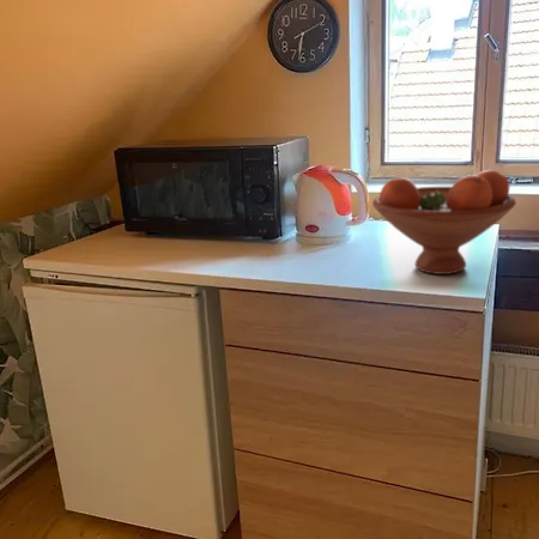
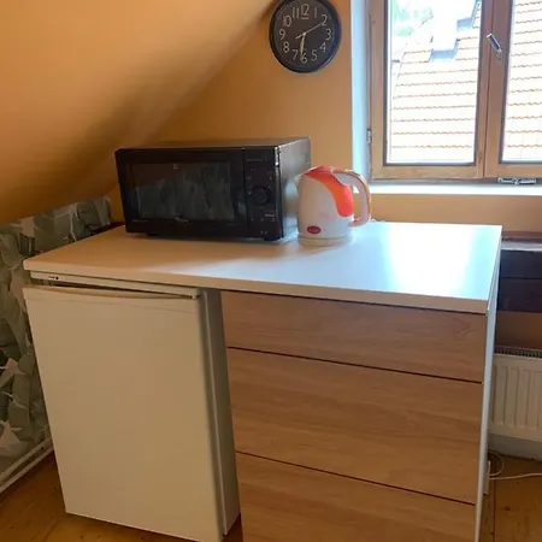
- fruit bowl [371,169,517,275]
